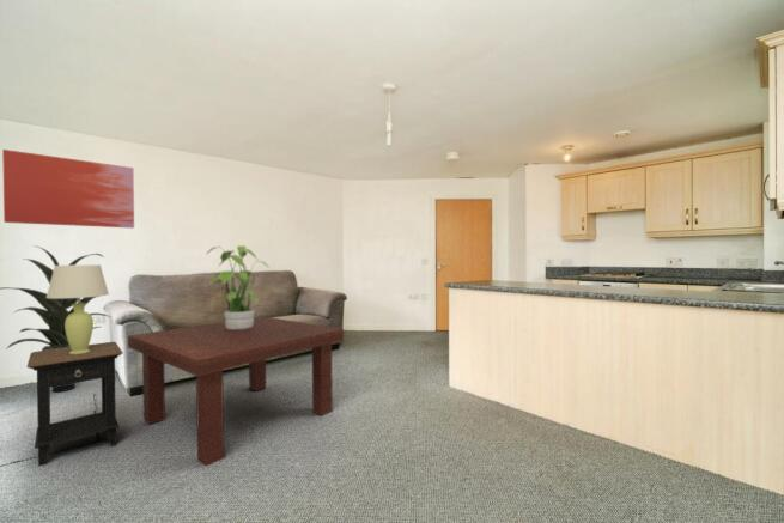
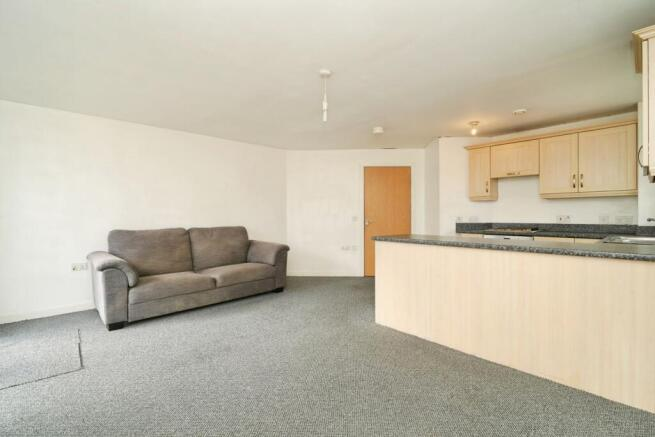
- side table [25,341,124,468]
- coffee table [127,315,345,468]
- wall art [1,148,135,230]
- indoor plant [0,244,111,393]
- potted plant [205,244,271,329]
- table lamp [47,263,110,354]
